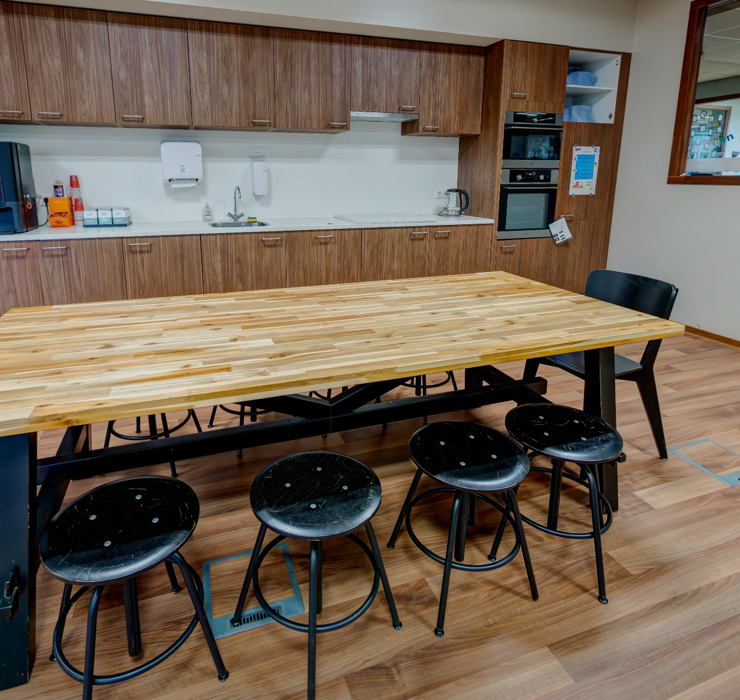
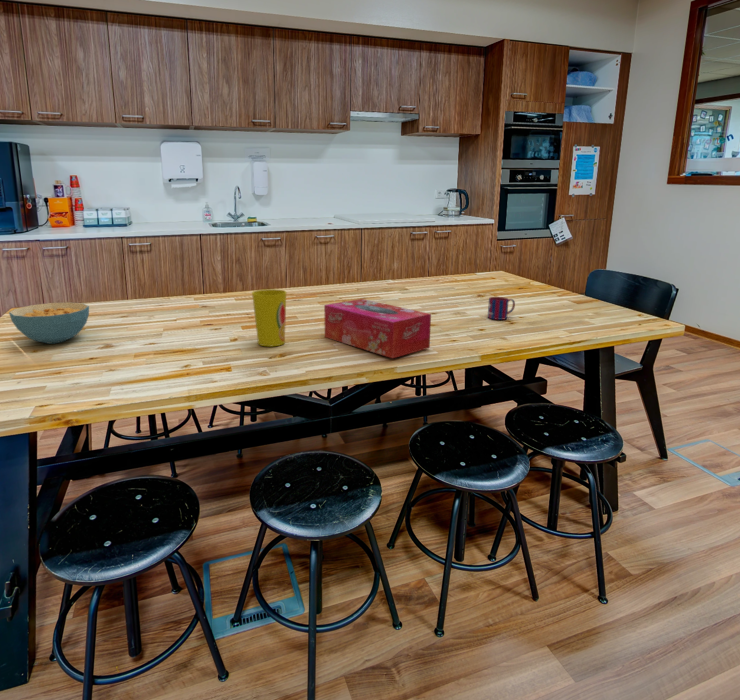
+ mug [487,296,516,321]
+ cereal bowl [8,301,90,345]
+ tissue box [323,298,432,359]
+ cup [251,288,288,347]
